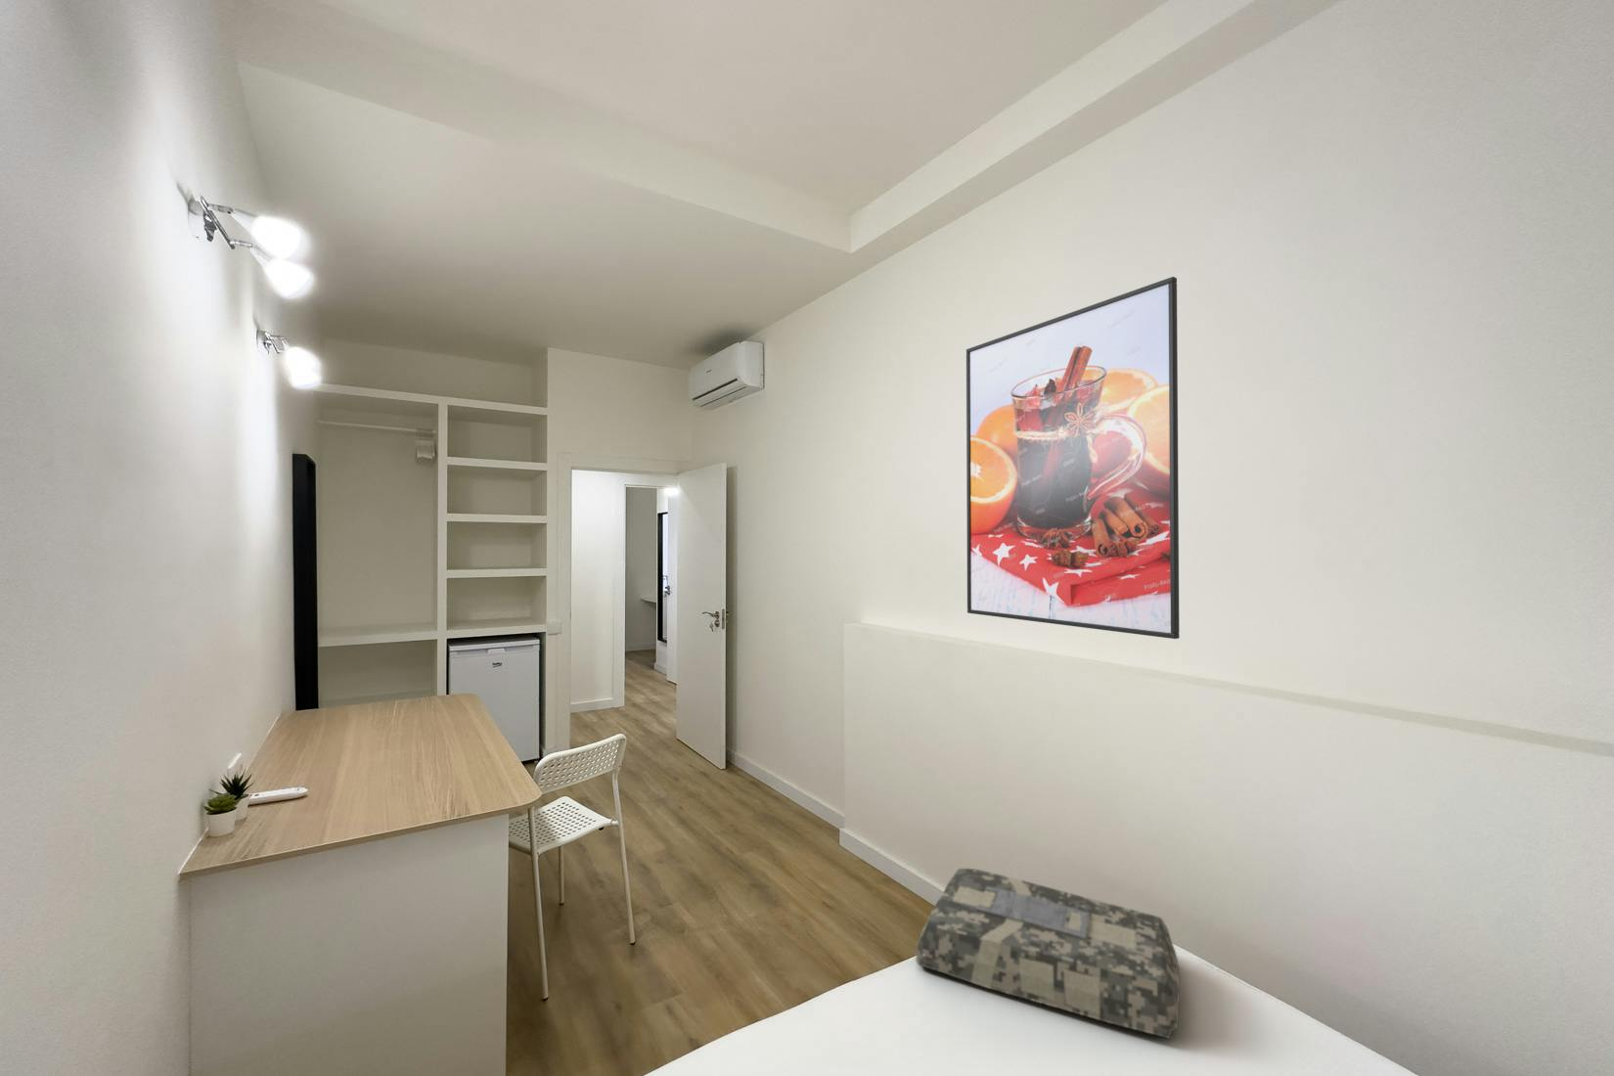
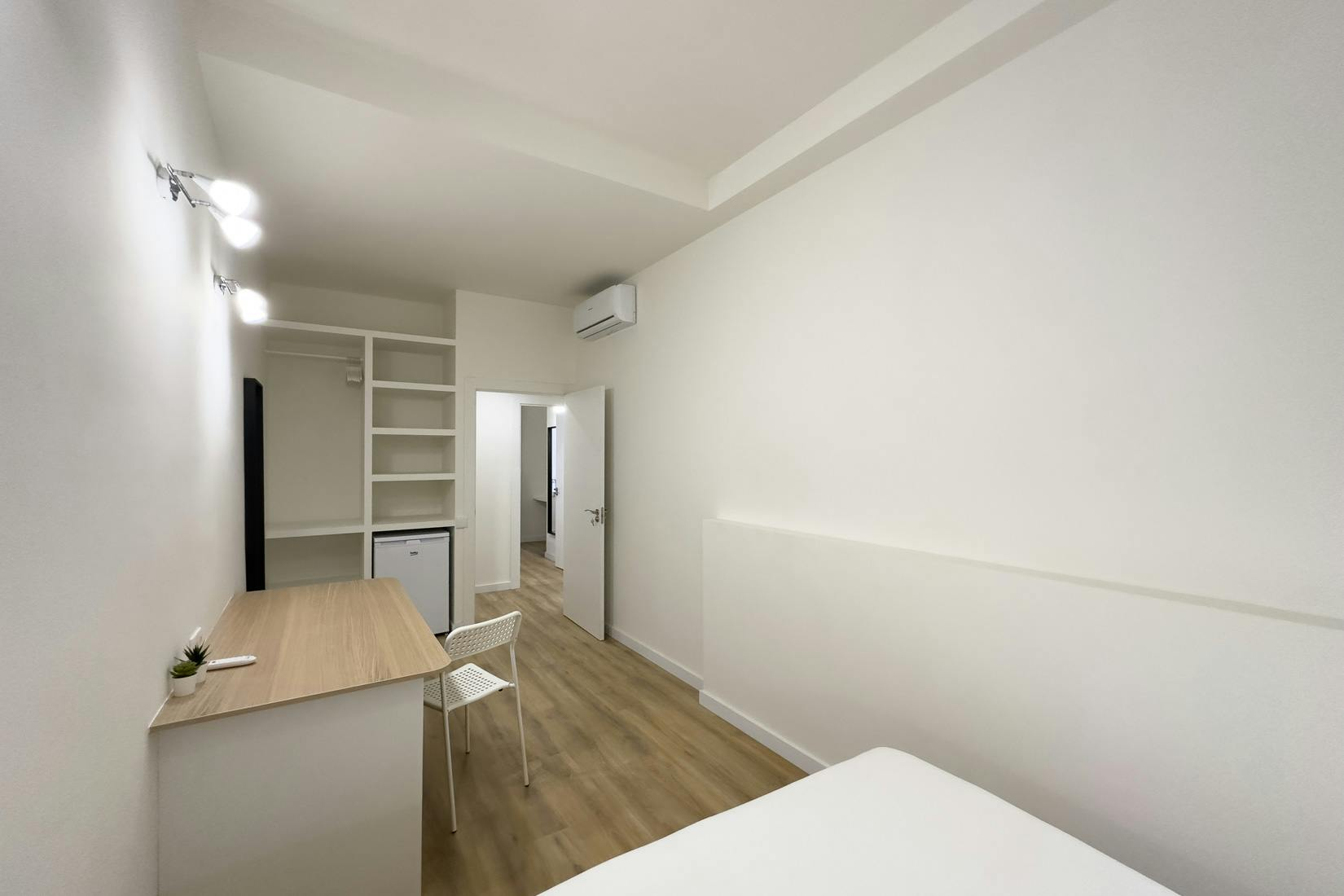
- cushion [915,868,1180,1039]
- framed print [966,276,1180,640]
